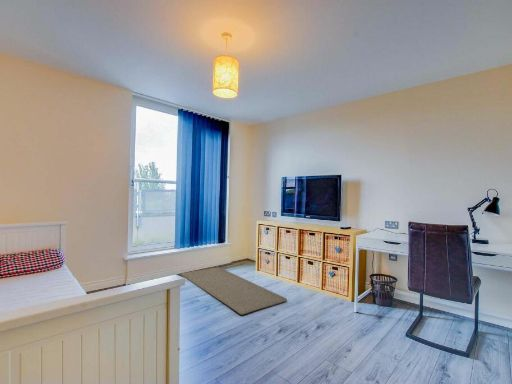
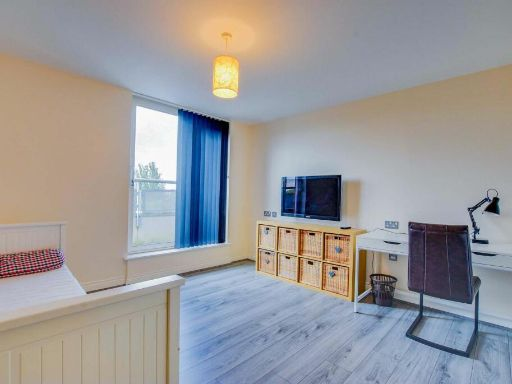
- rug [180,266,288,316]
